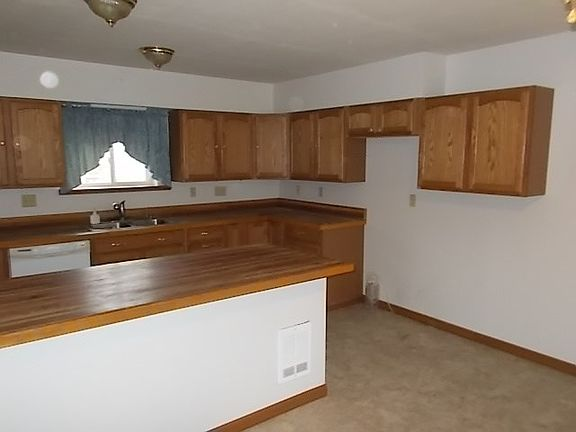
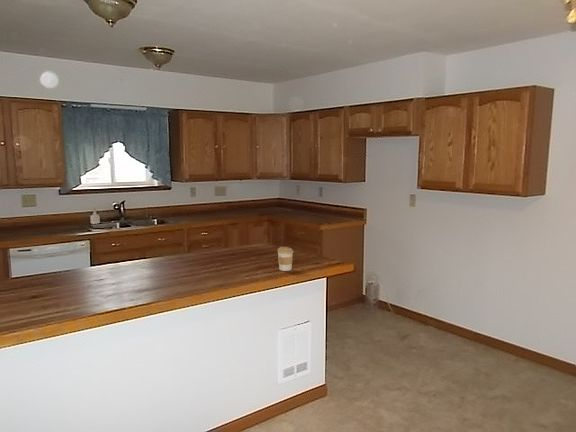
+ coffee cup [277,246,295,272]
